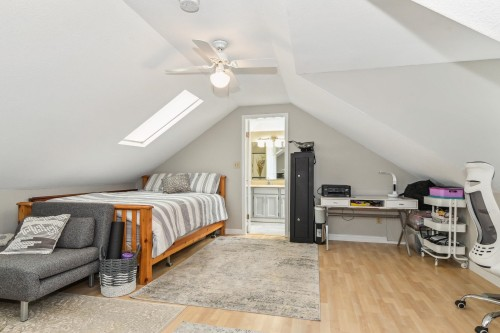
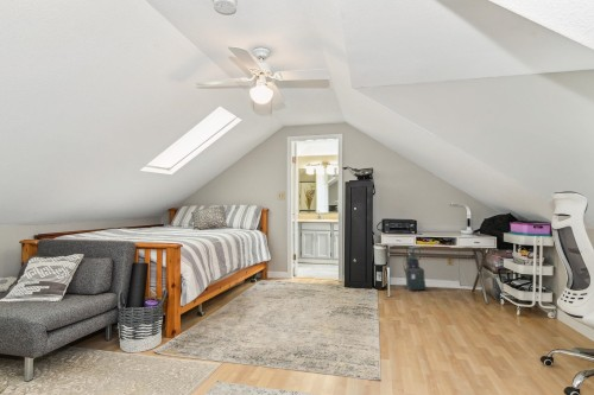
+ vacuum cleaner [402,246,426,292]
